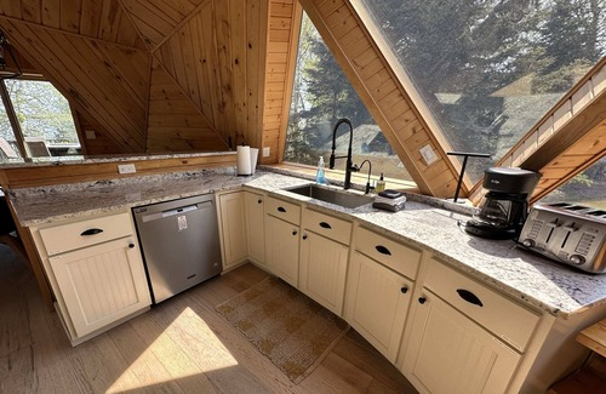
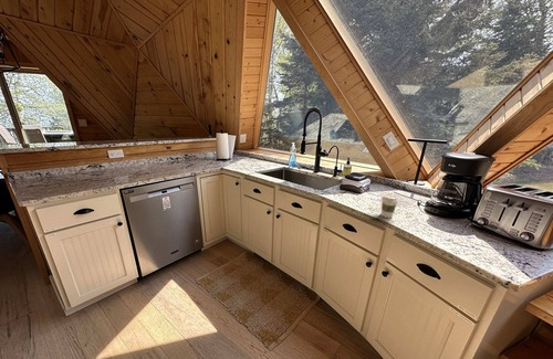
+ coffee cup [380,193,400,219]
